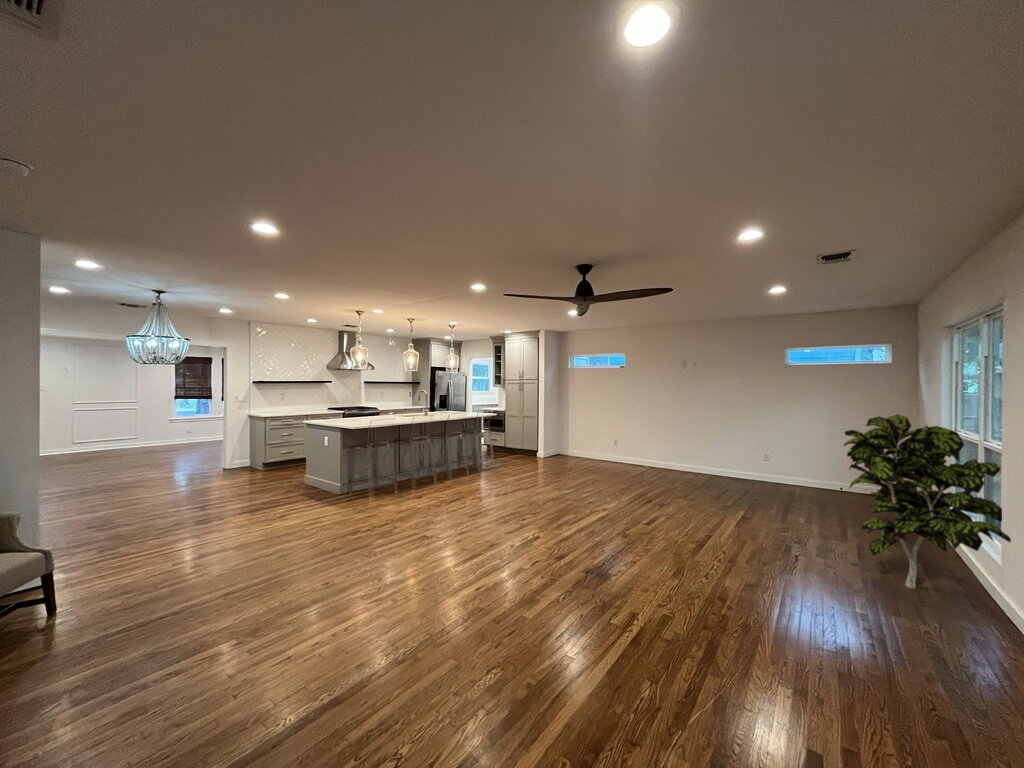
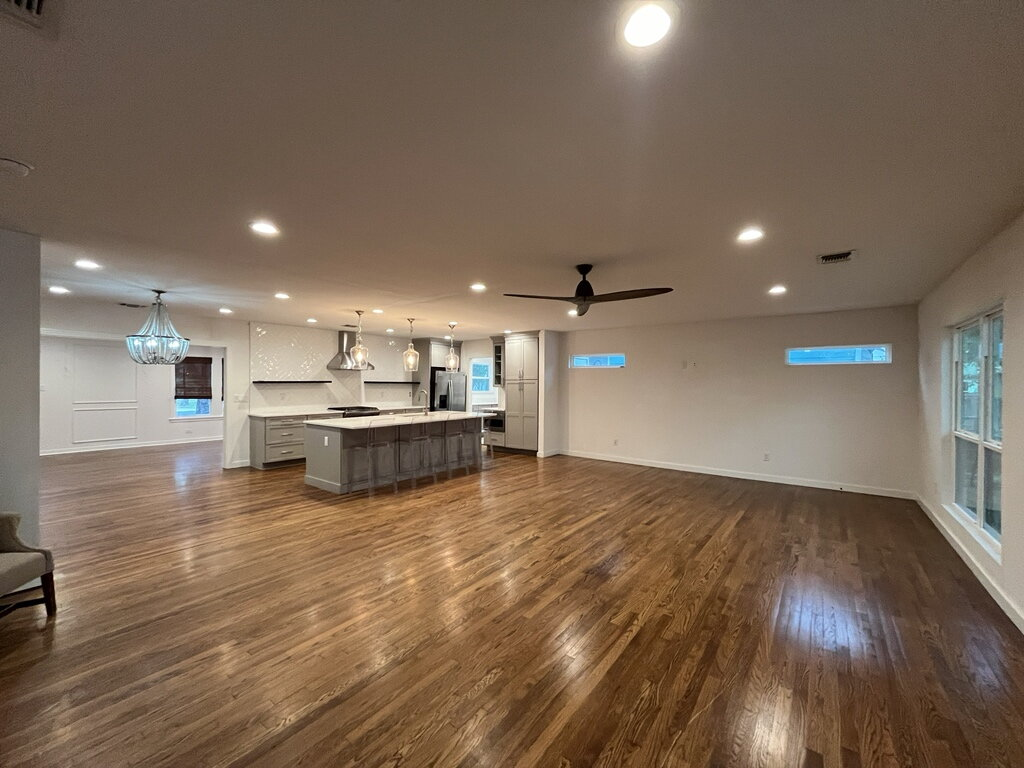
- indoor plant [843,413,1012,590]
